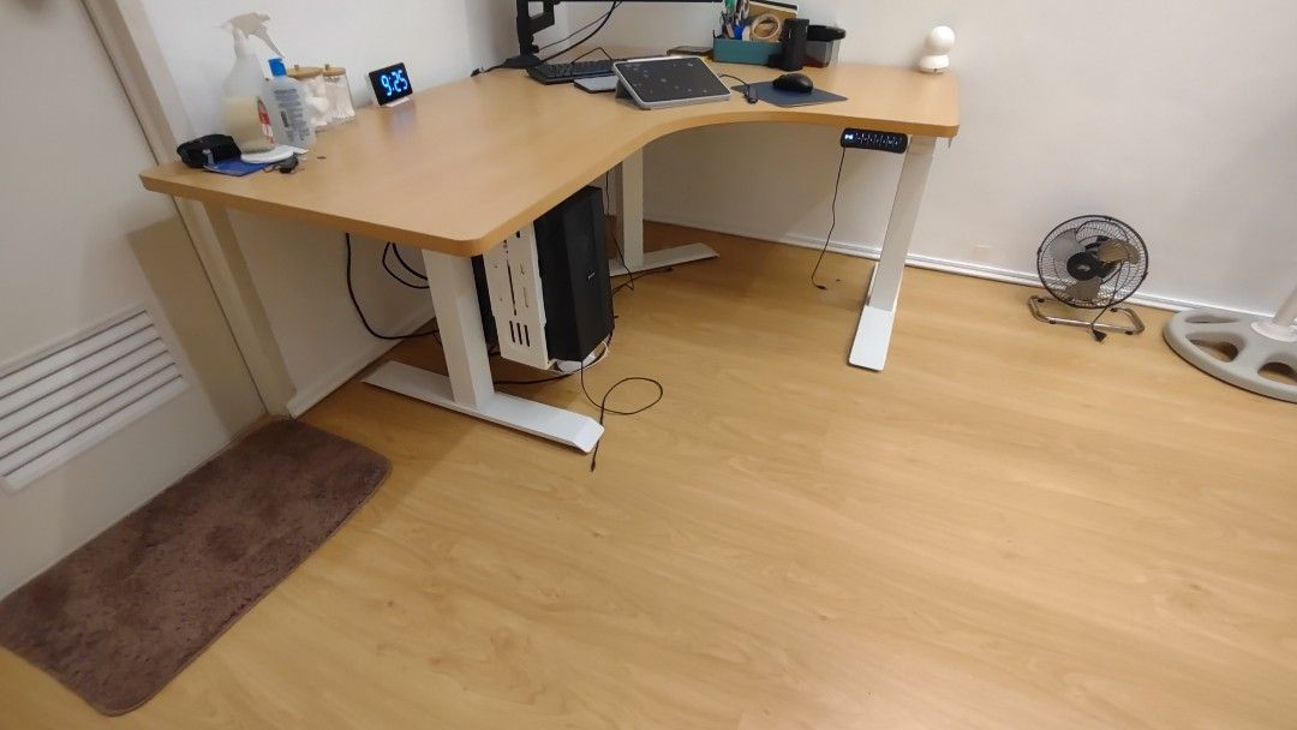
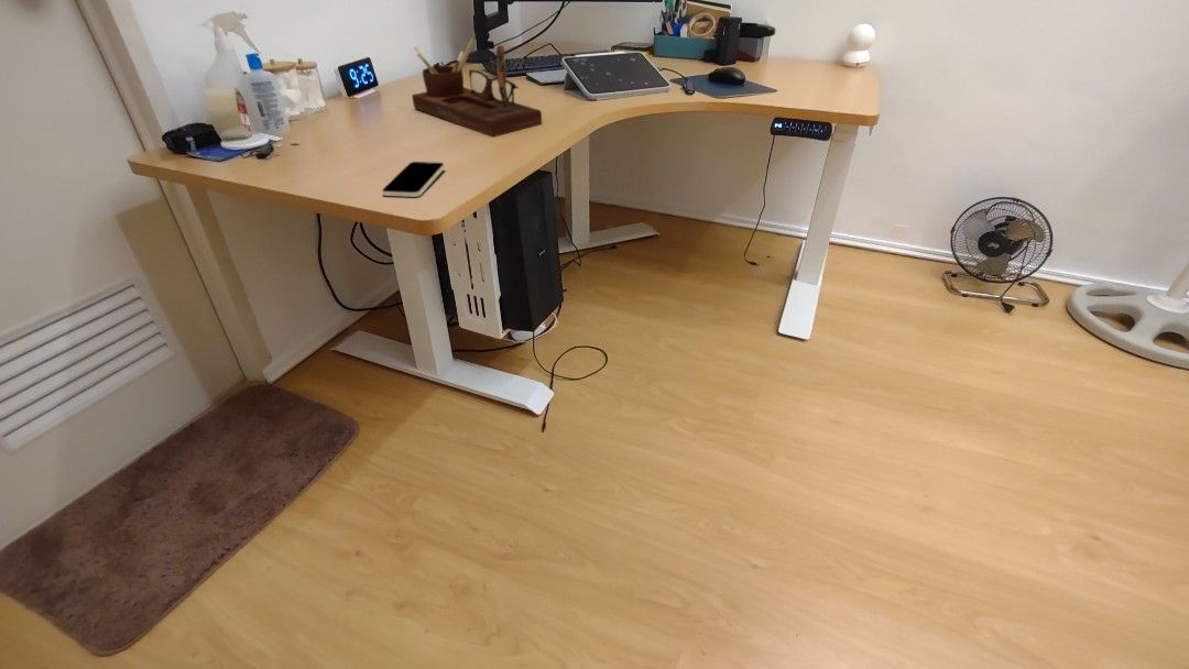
+ desk organizer [411,36,543,138]
+ smartphone [381,161,446,198]
